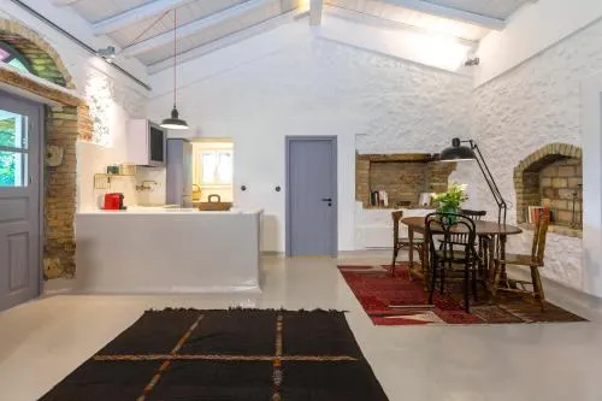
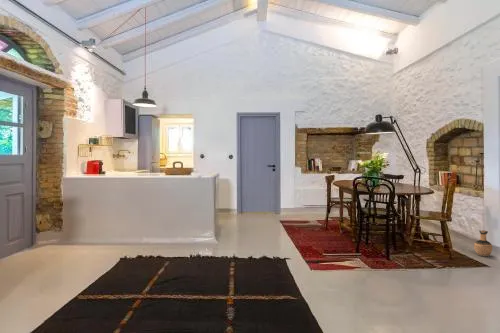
+ ceramic jug [473,229,493,257]
